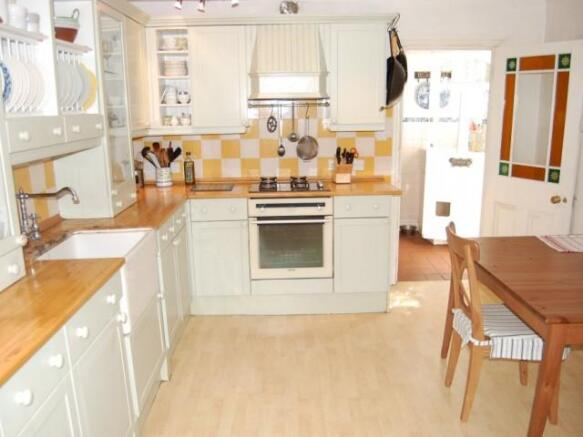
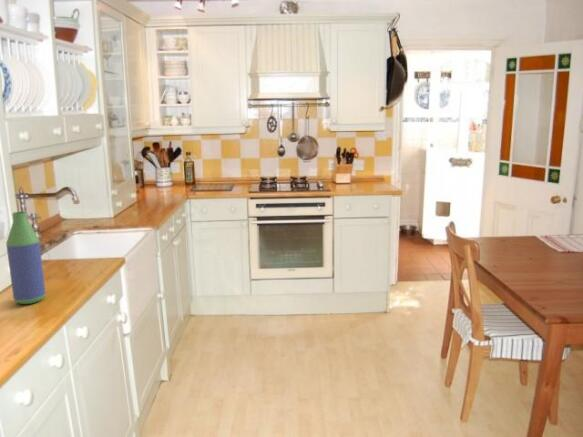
+ bottle [5,210,47,305]
